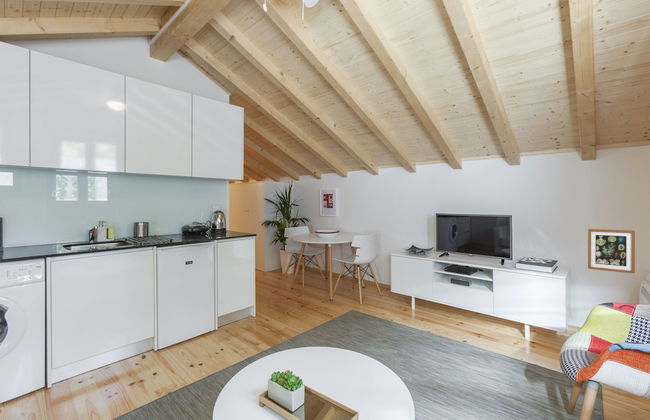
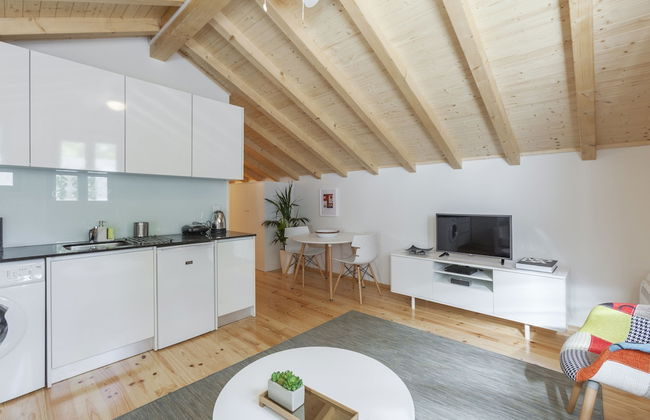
- wall art [587,228,636,274]
